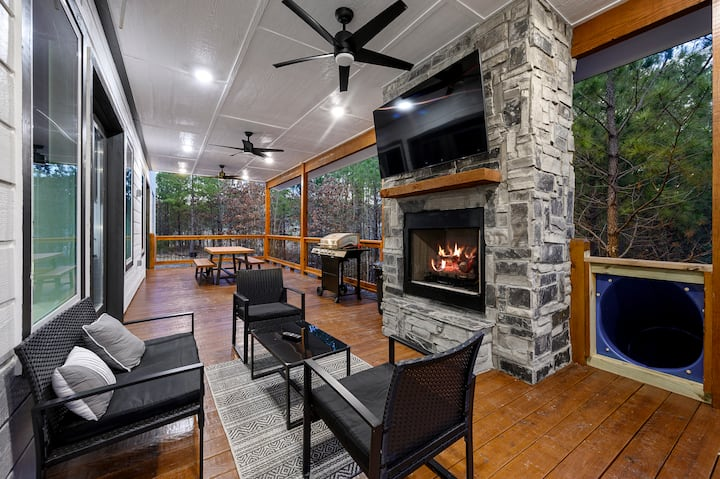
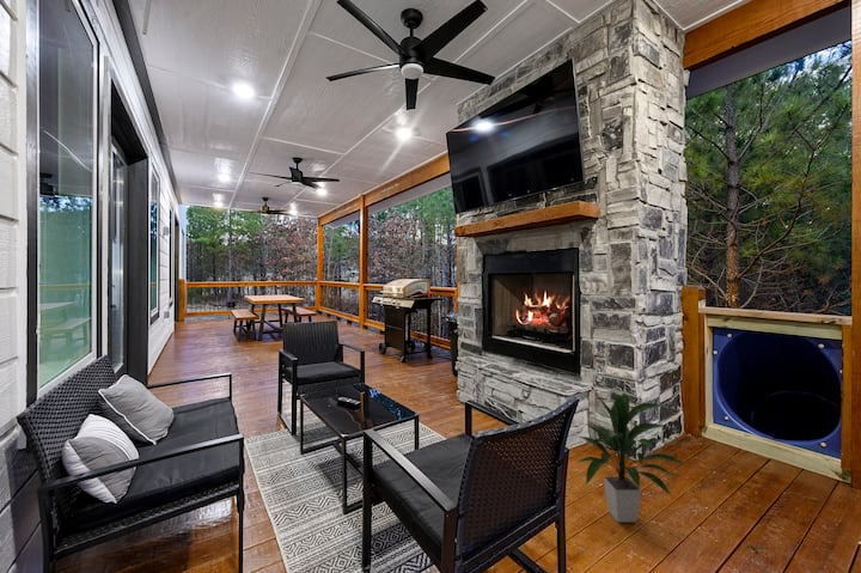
+ indoor plant [575,392,689,524]
